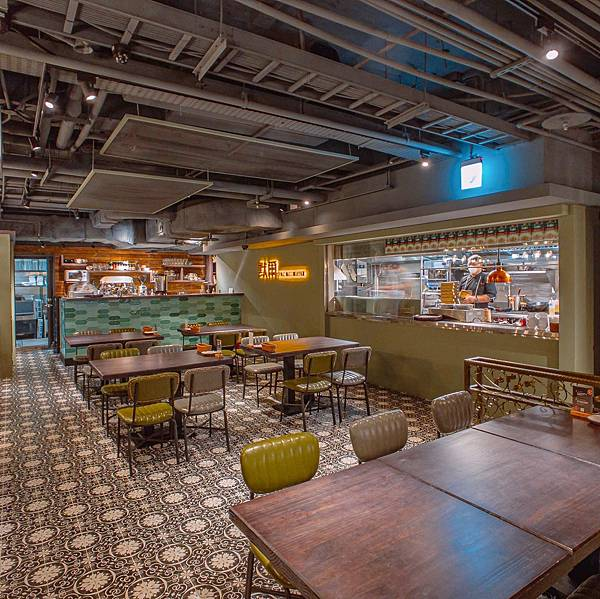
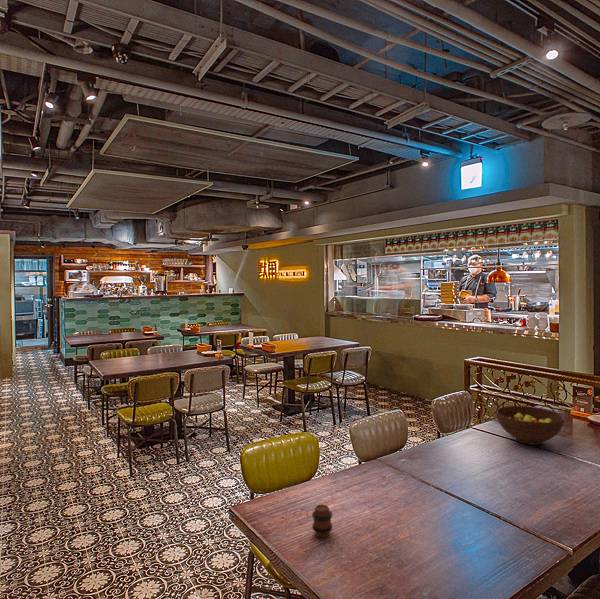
+ fruit bowl [495,405,565,446]
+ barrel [311,503,333,539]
